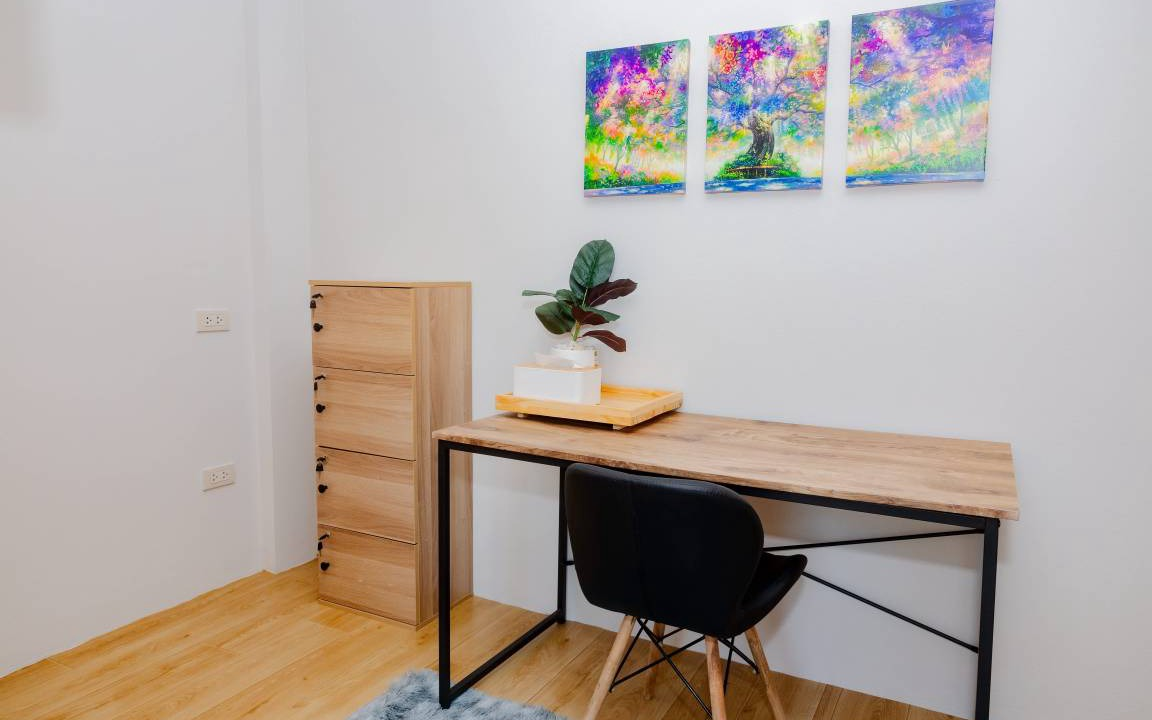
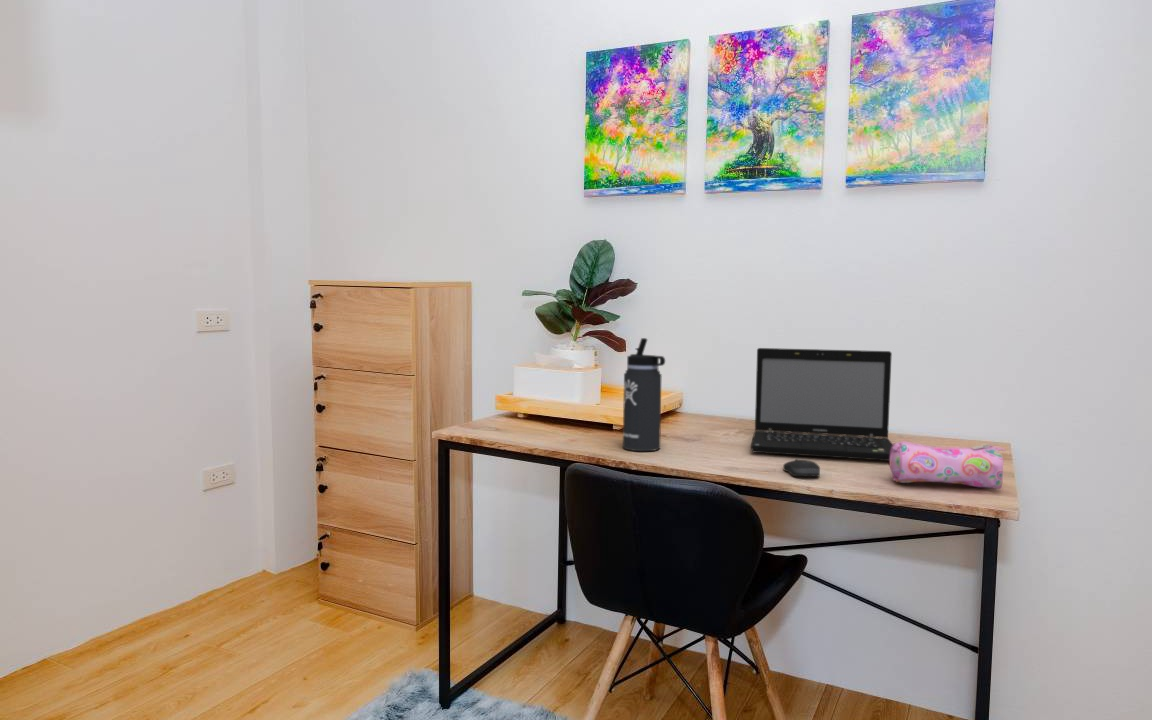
+ thermos bottle [622,337,666,452]
+ pencil case [889,440,1006,490]
+ computer mouse [782,458,821,477]
+ laptop [750,347,893,462]
